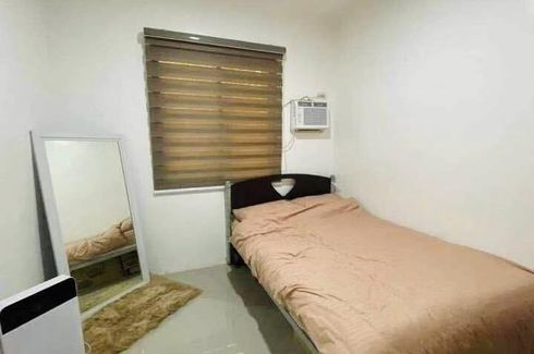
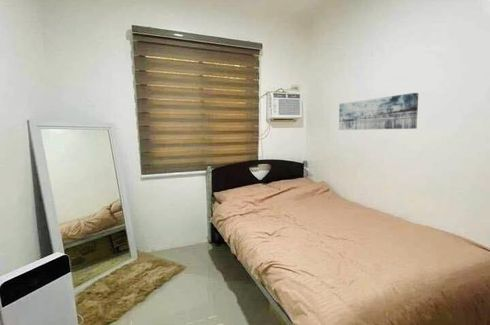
+ wall art [338,92,419,131]
